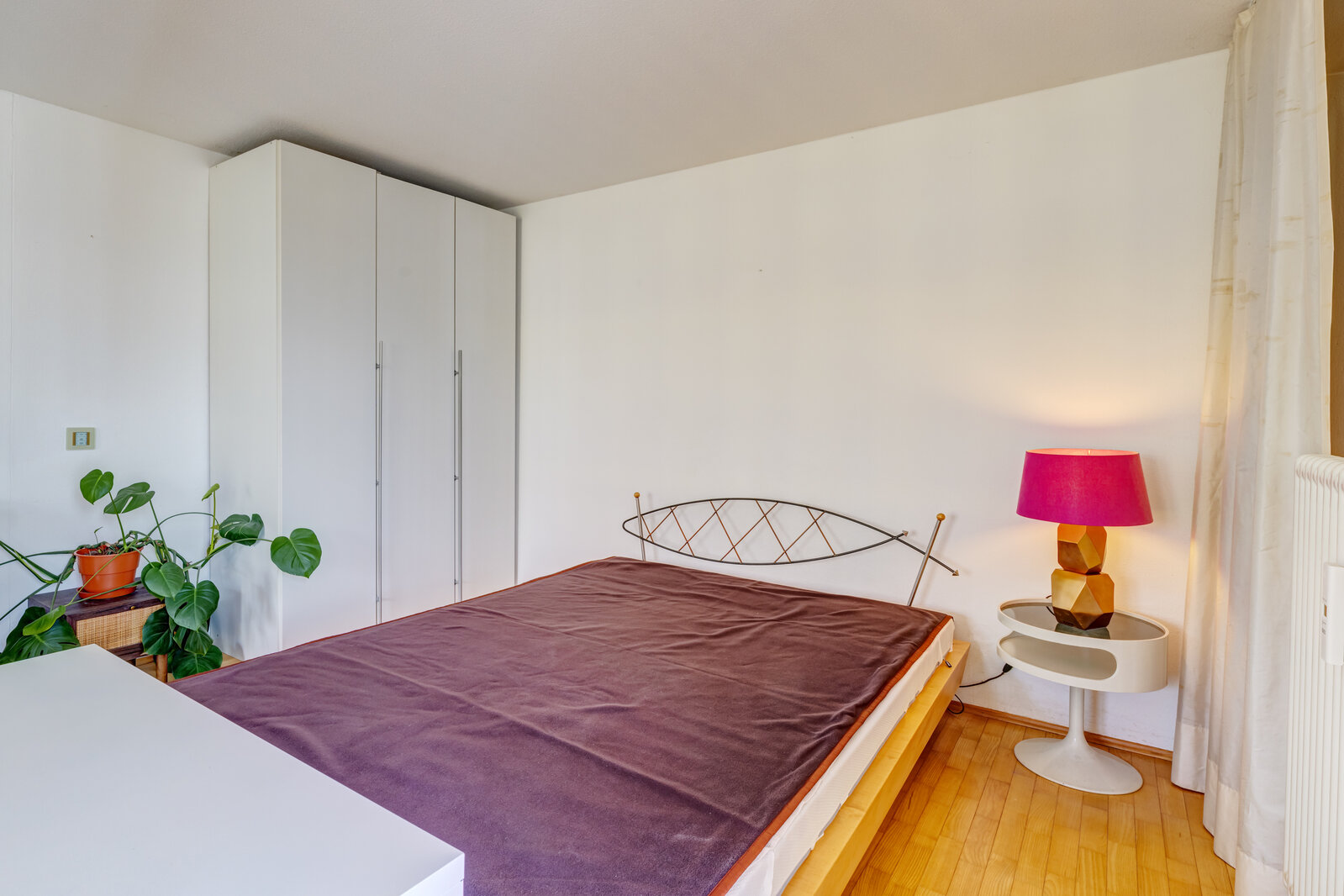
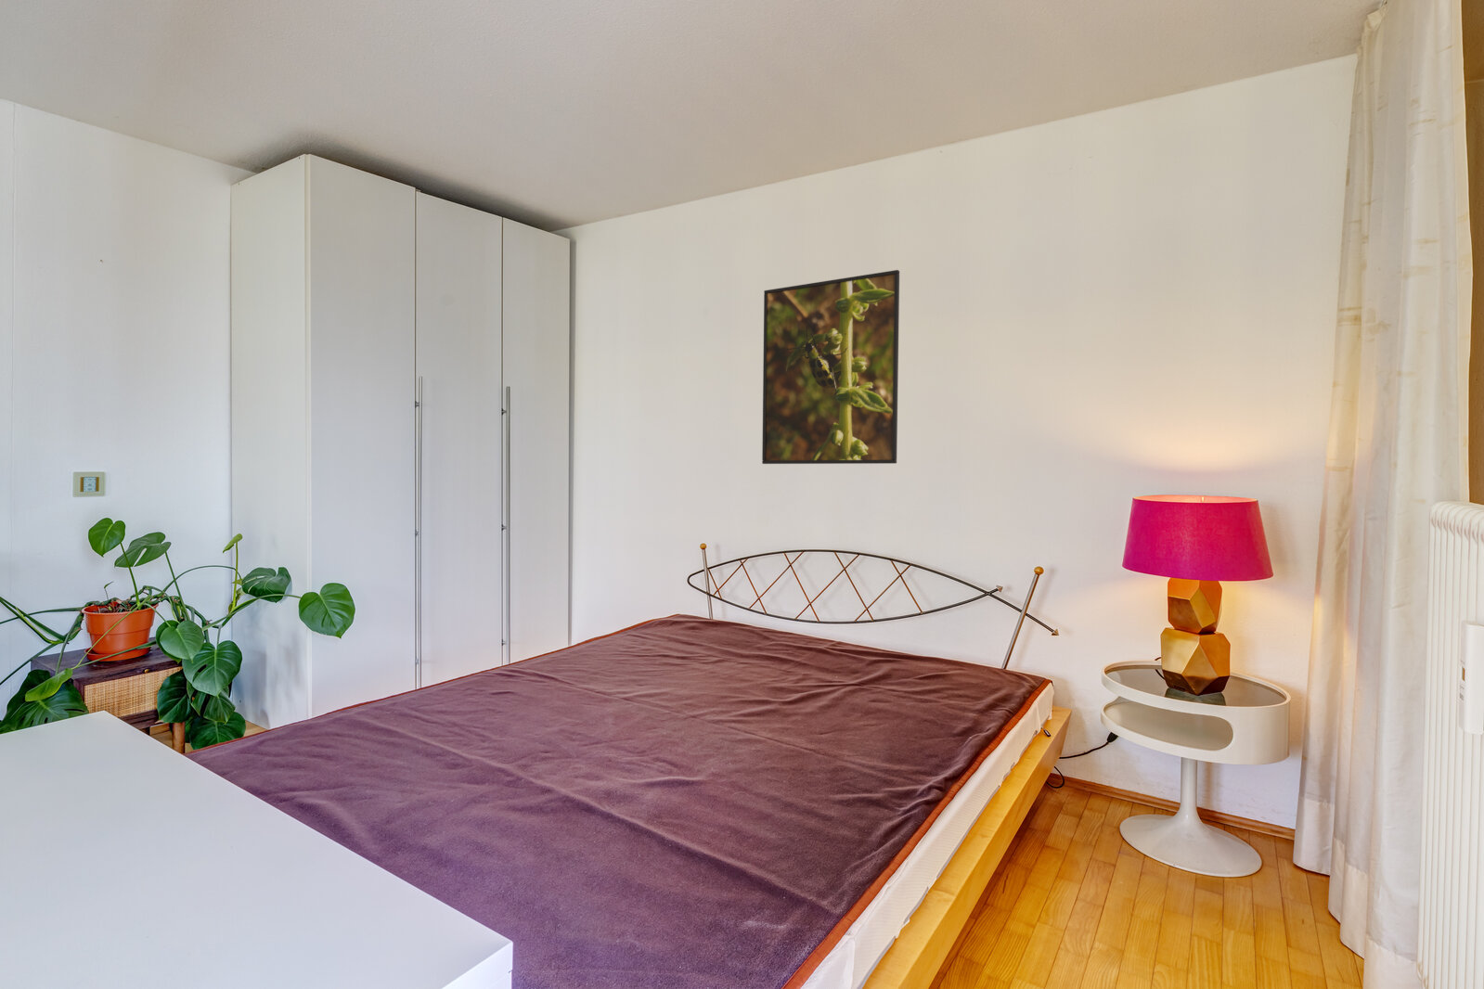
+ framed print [761,269,900,465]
